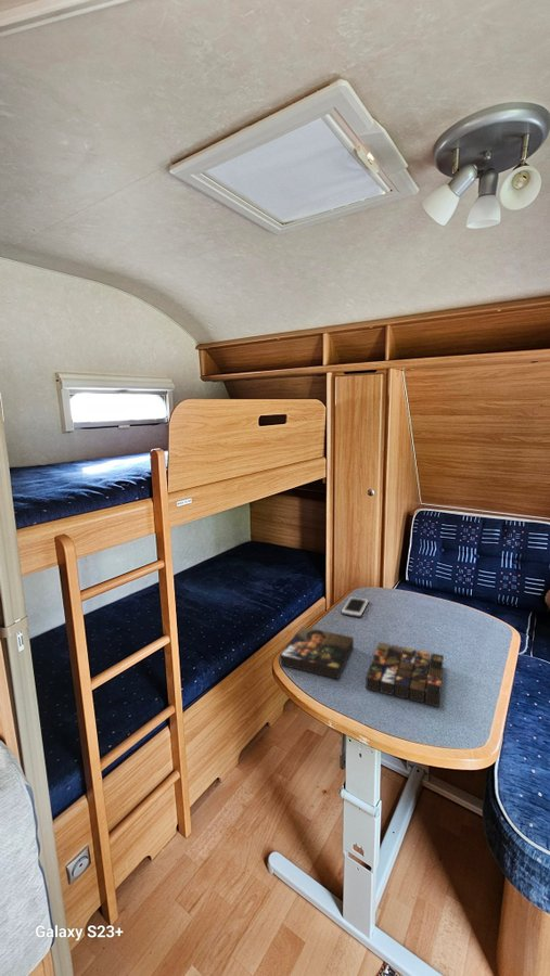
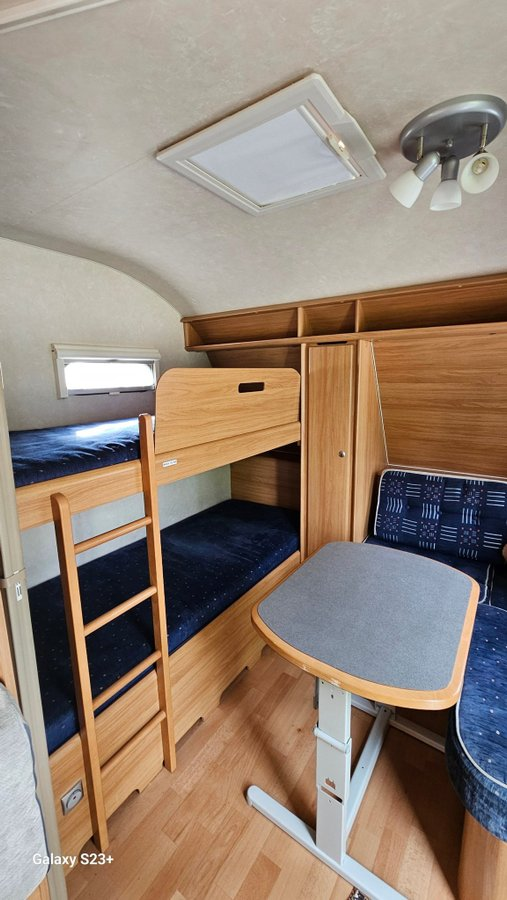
- cell phone [341,595,370,618]
- board game [279,626,445,708]
